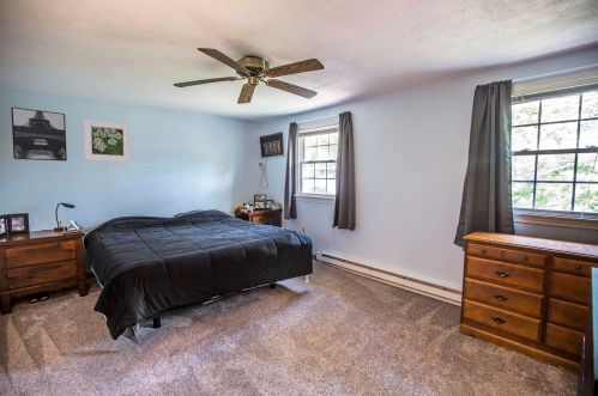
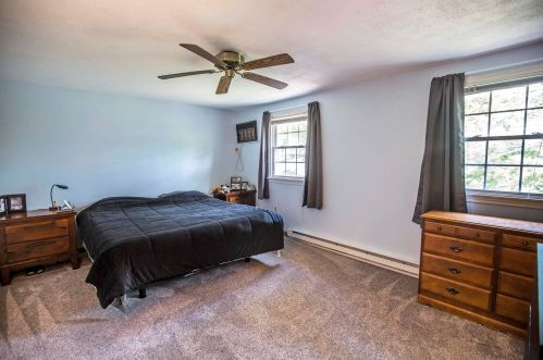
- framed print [81,117,132,163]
- wall art [10,106,68,163]
